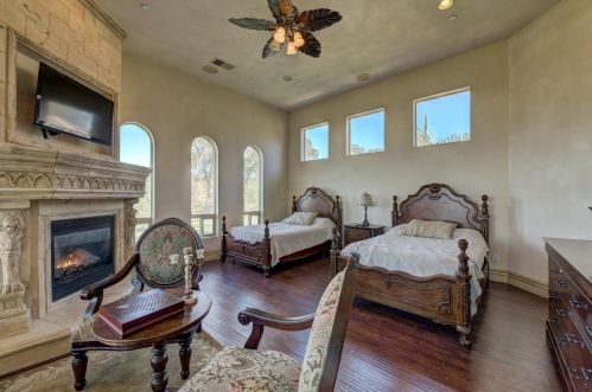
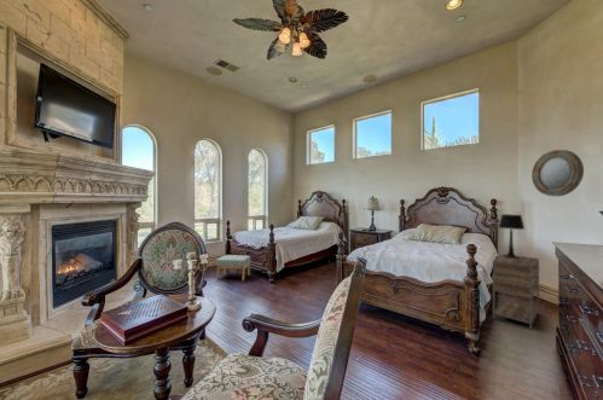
+ footstool [215,254,251,282]
+ nightstand [492,253,541,330]
+ table lamp [498,213,526,259]
+ home mirror [530,149,585,197]
